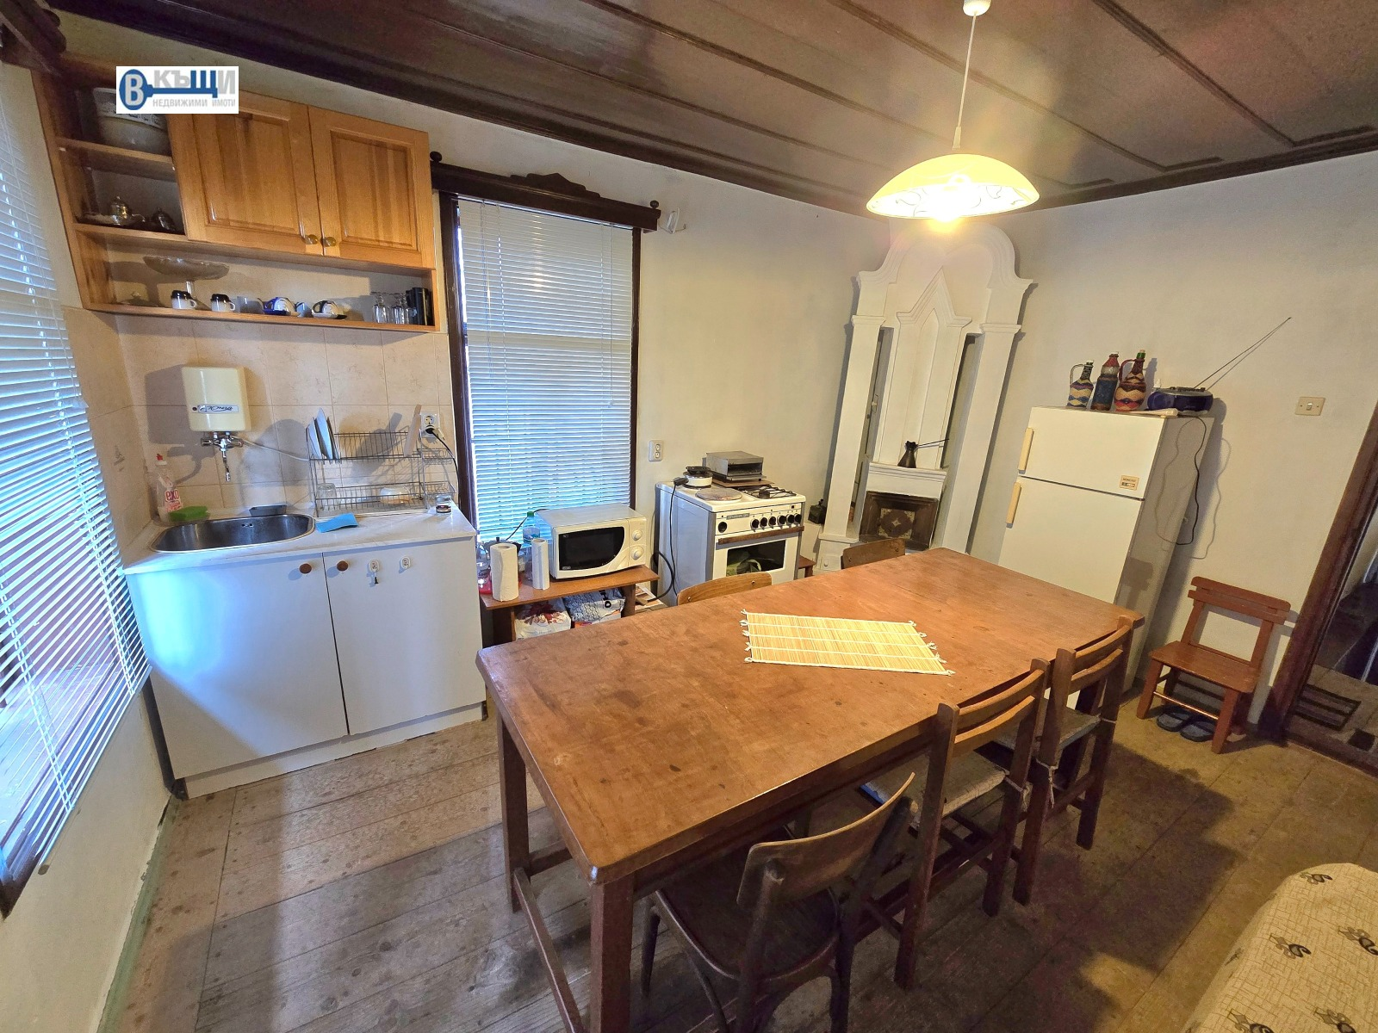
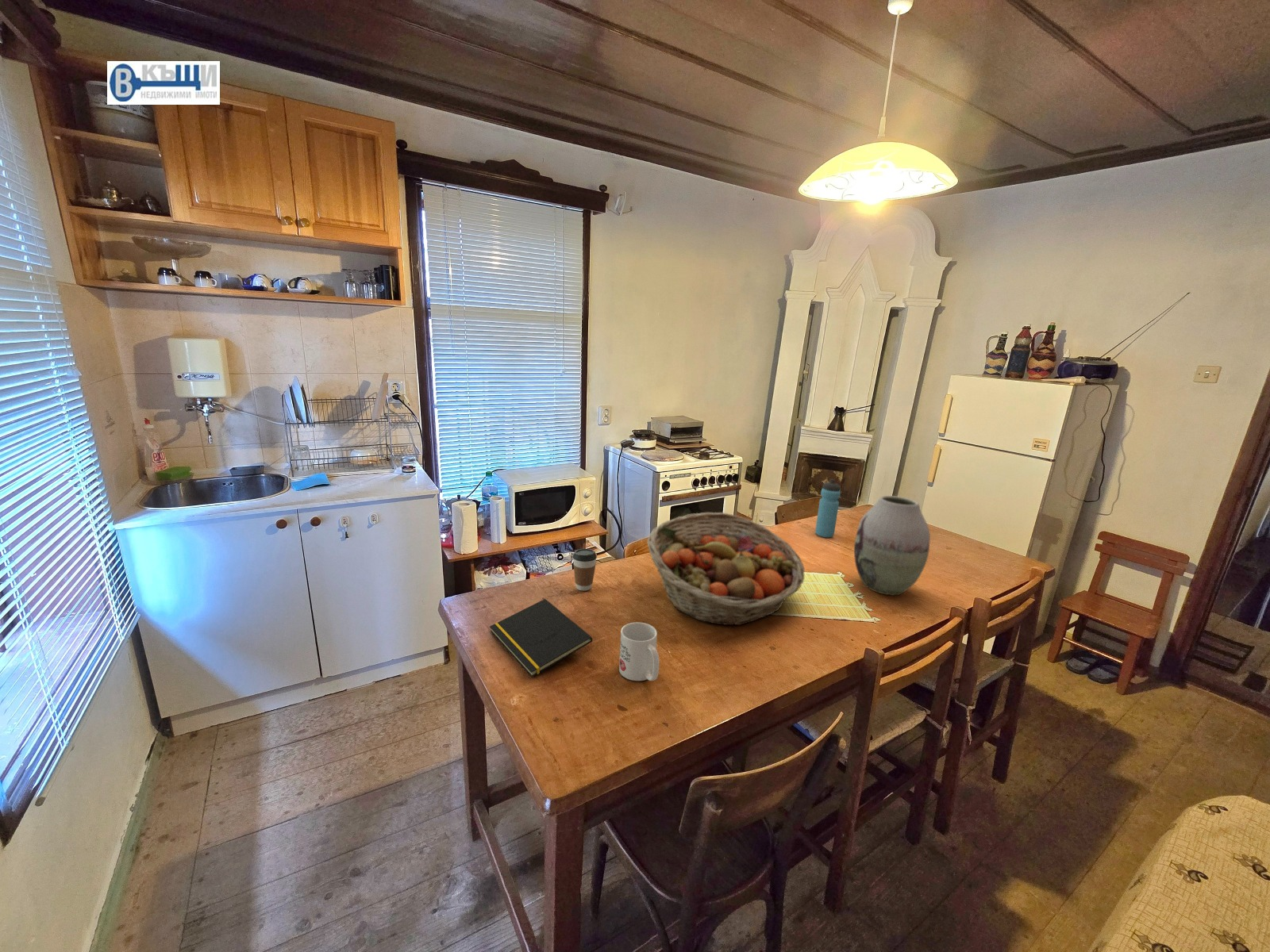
+ water bottle [814,478,841,538]
+ mug [618,621,660,681]
+ fruit basket [647,512,806,626]
+ vase [853,495,931,597]
+ notepad [489,598,593,678]
+ coffee cup [571,548,598,592]
